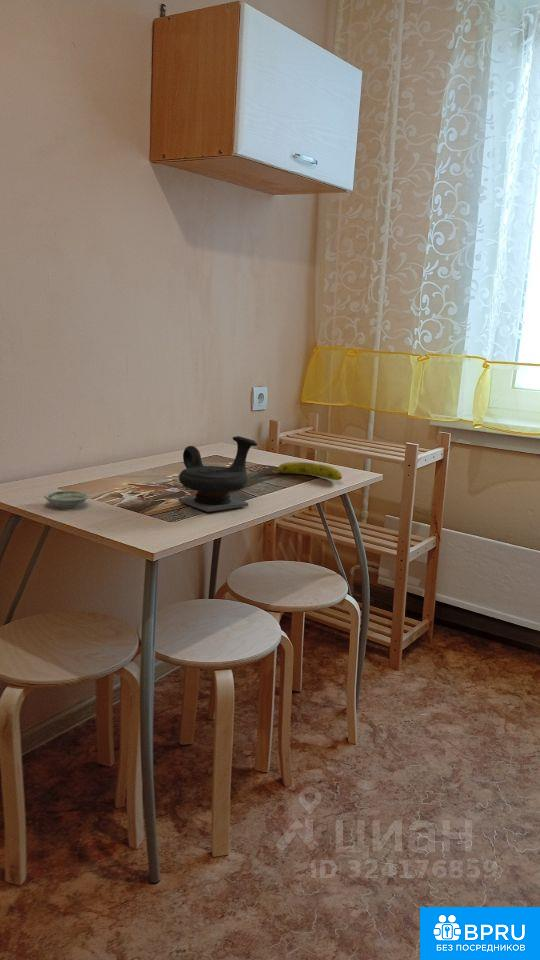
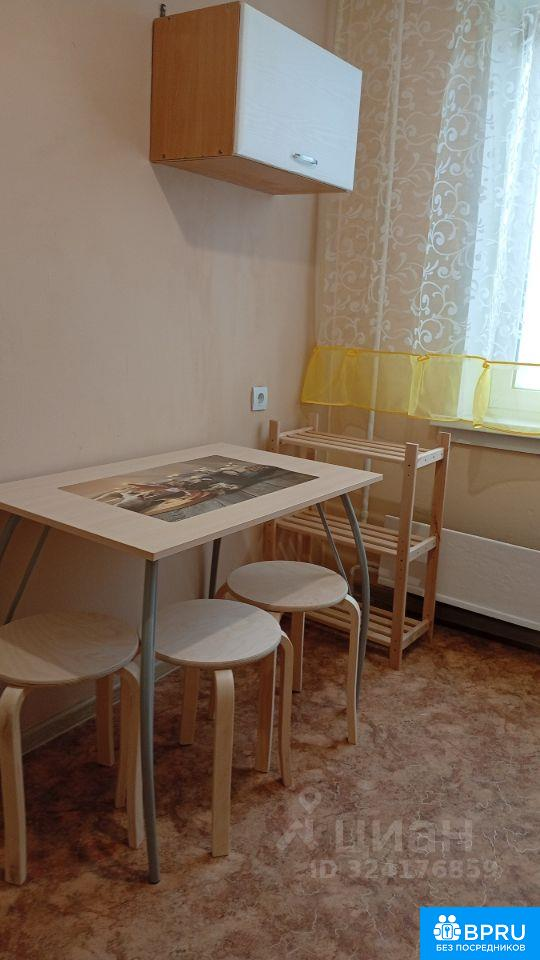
- saucer [43,490,90,509]
- teapot [178,435,258,513]
- fruit [270,461,343,481]
